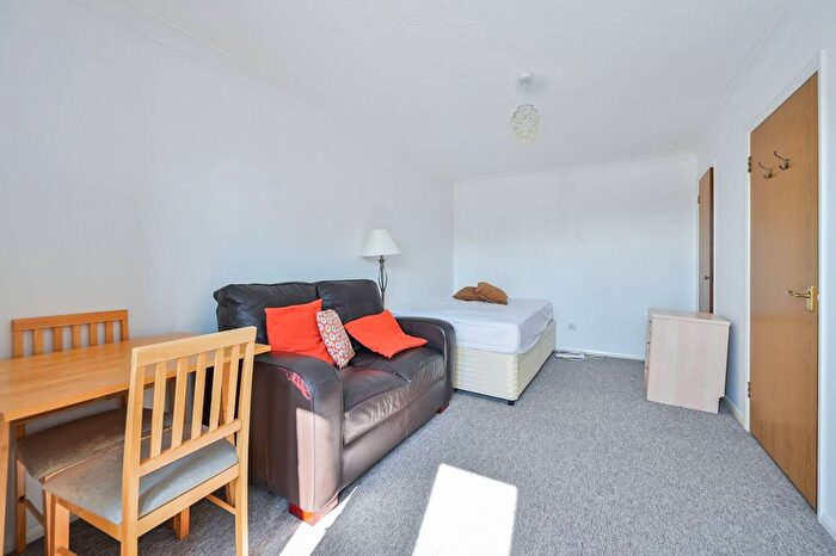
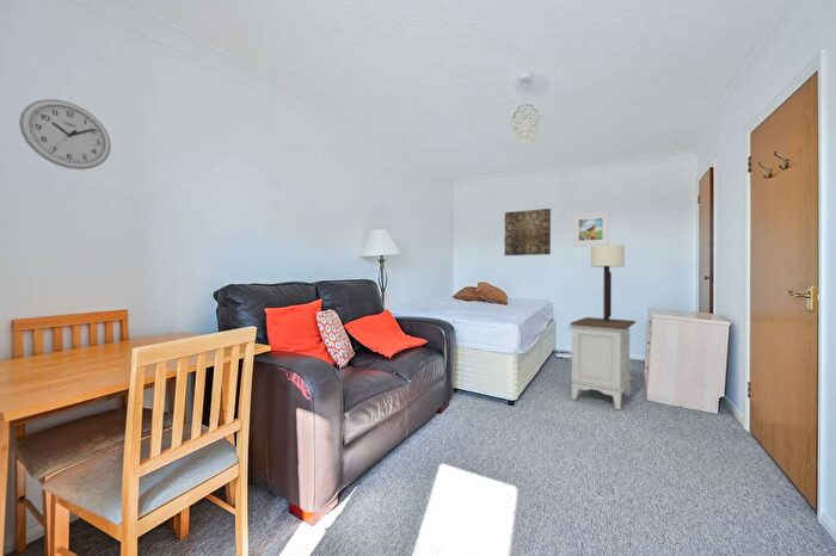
+ wall art [503,208,552,257]
+ wall clock [18,98,112,171]
+ wall sconce [590,243,626,322]
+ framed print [572,211,610,247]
+ nightstand [570,316,637,410]
